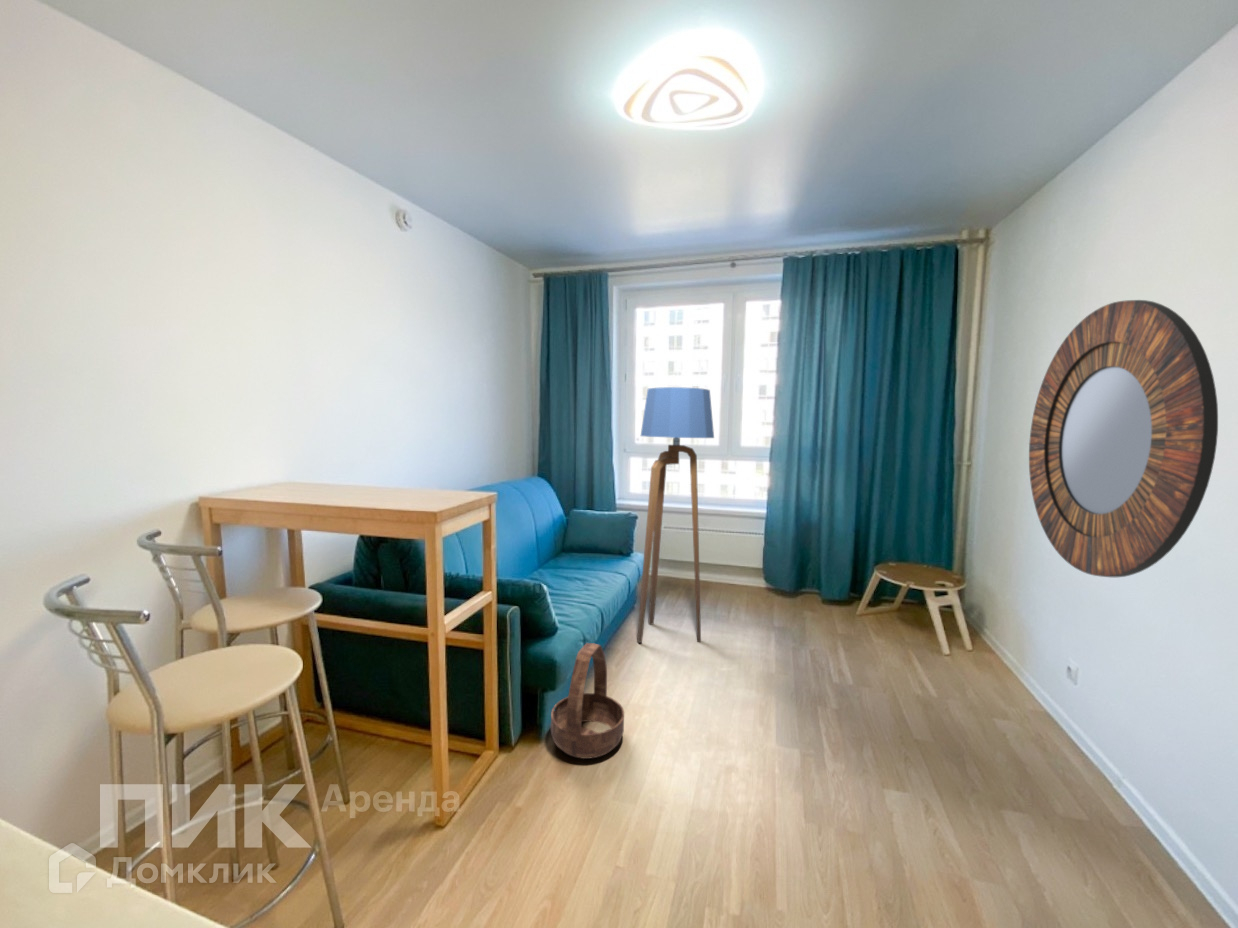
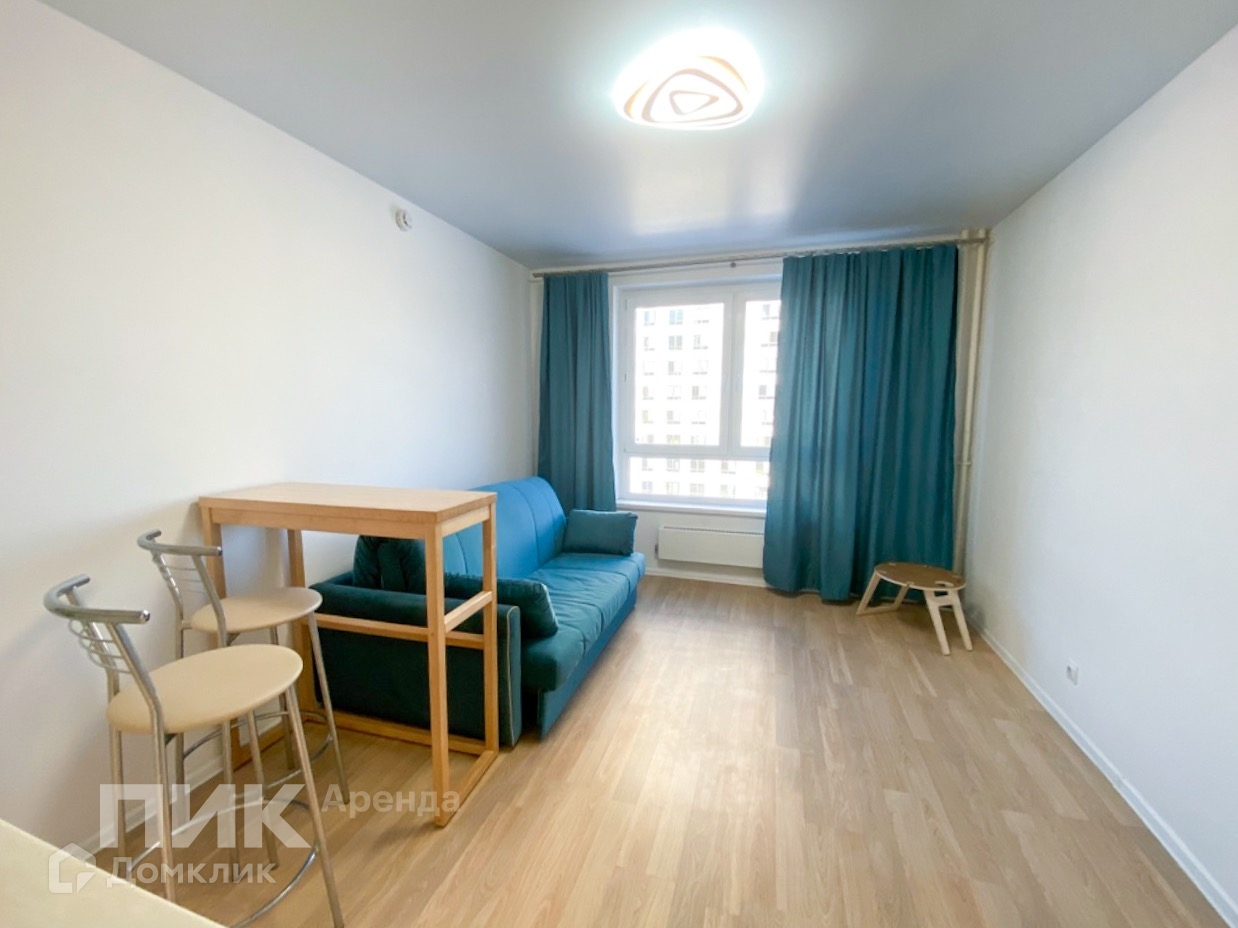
- home mirror [1028,299,1219,578]
- basket [550,642,625,760]
- floor lamp [636,386,715,644]
